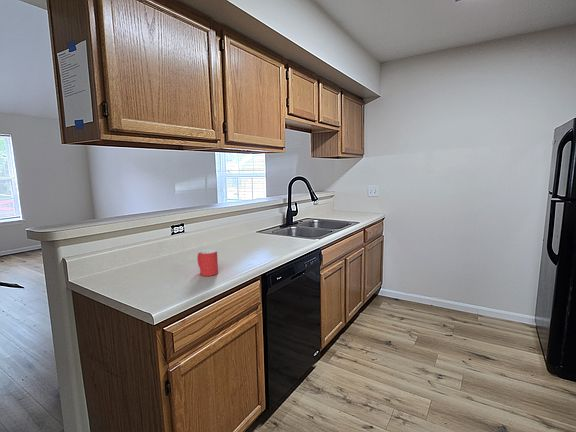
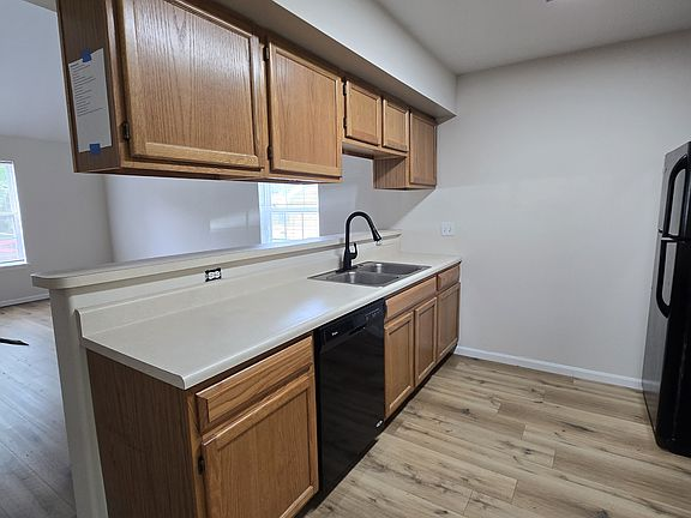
- mug [196,248,219,277]
